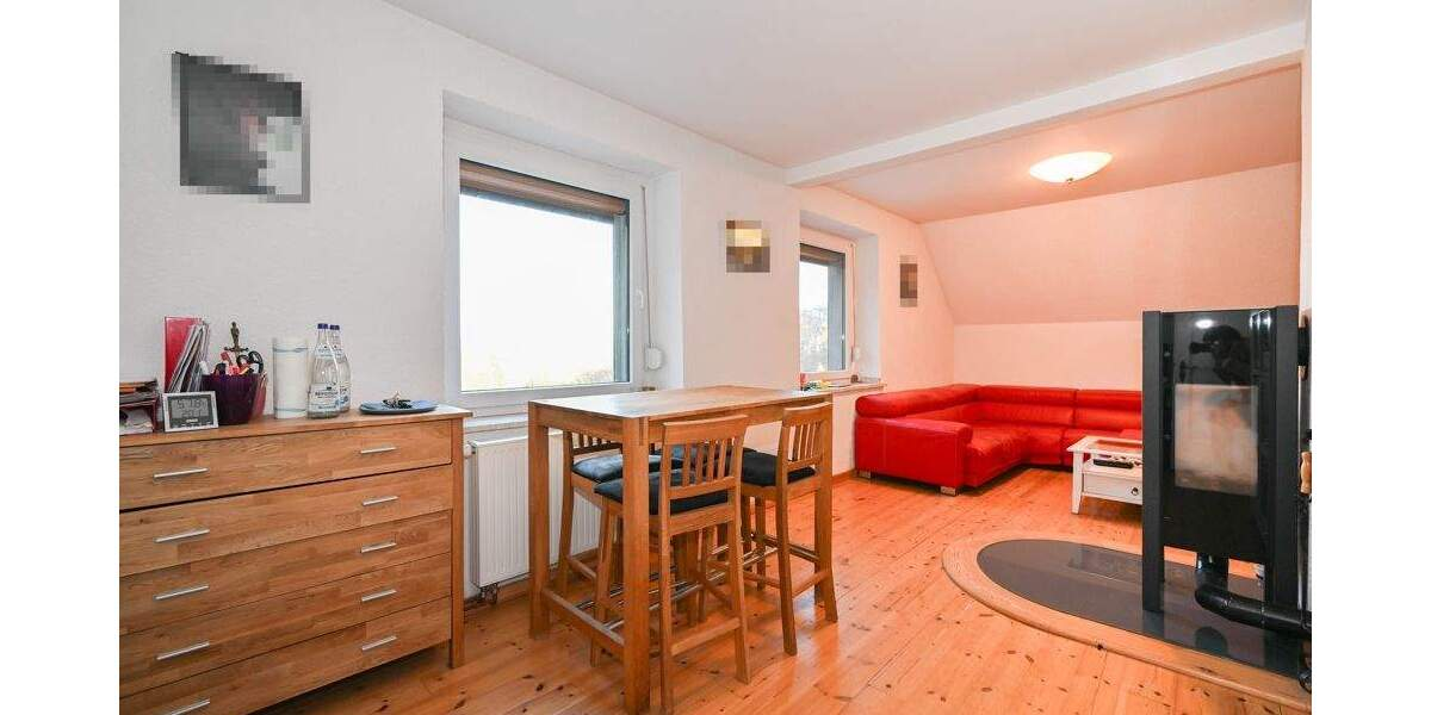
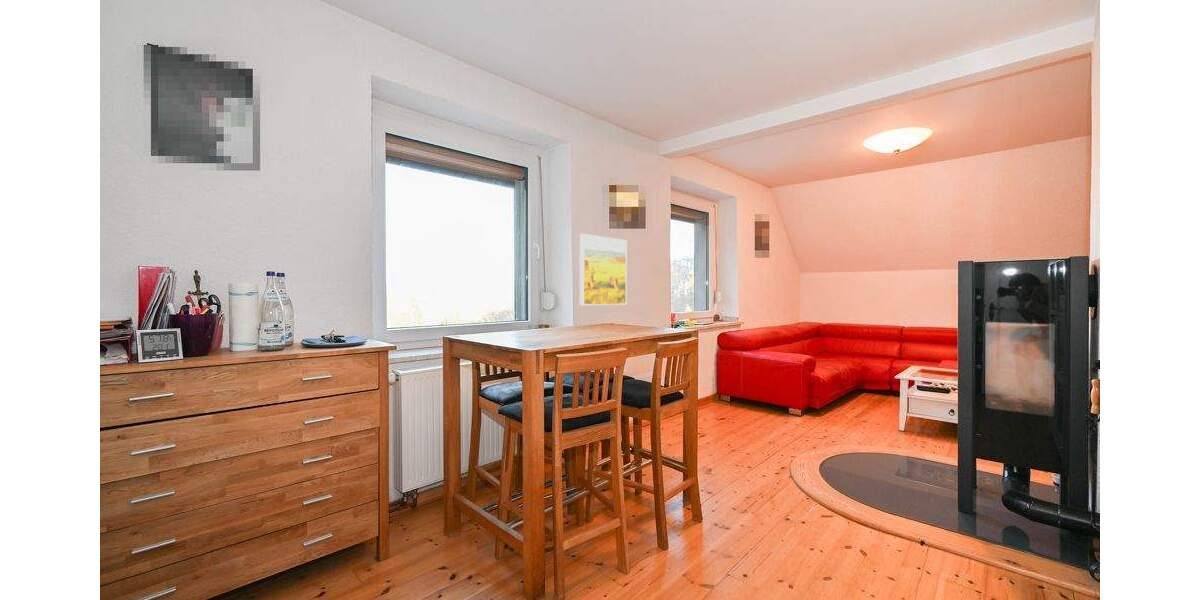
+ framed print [579,233,627,306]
